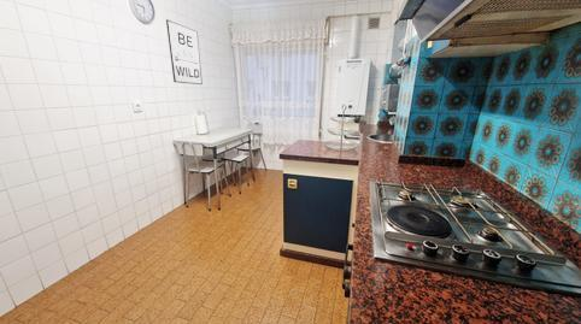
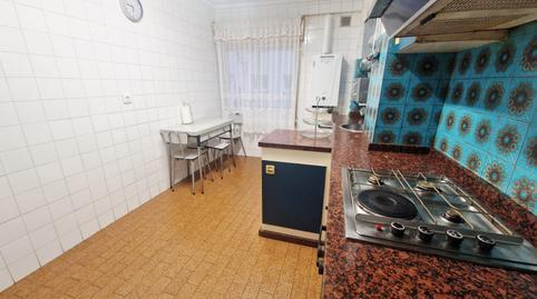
- wall art [165,18,204,86]
